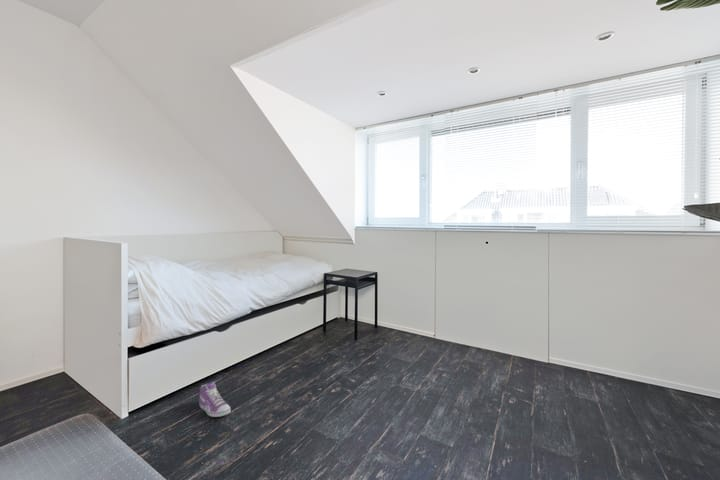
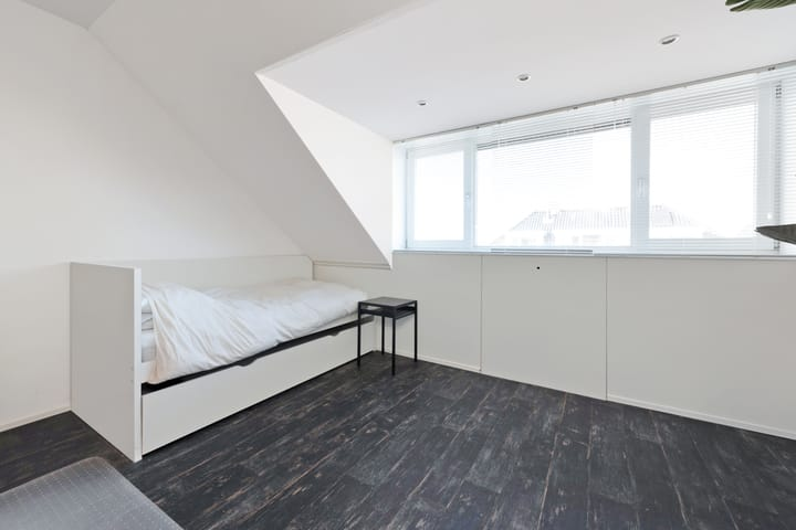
- sneaker [198,381,232,418]
